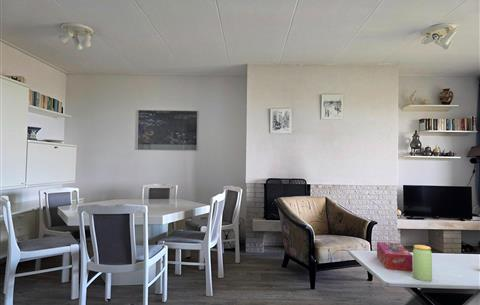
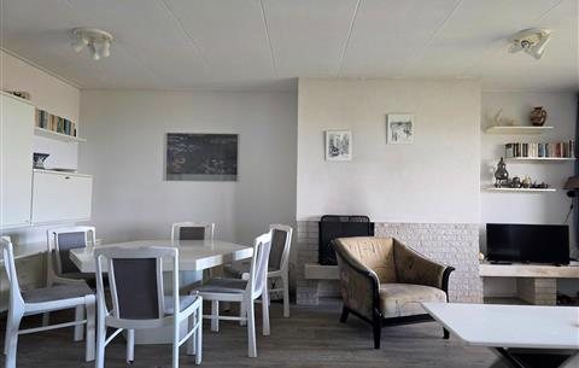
- tissue box [376,241,413,273]
- jar [412,244,433,282]
